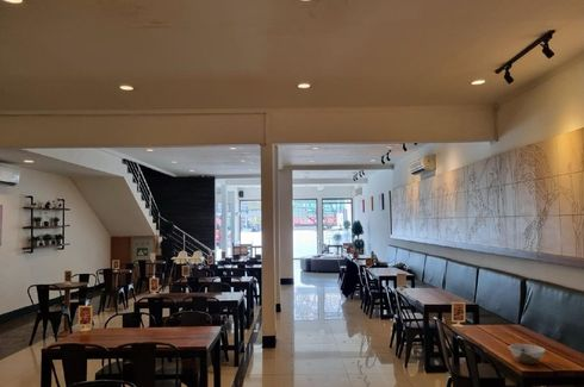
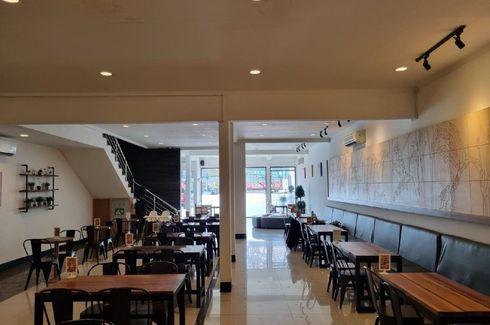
- bowl [508,343,547,366]
